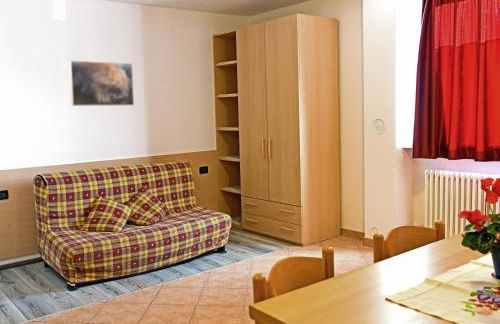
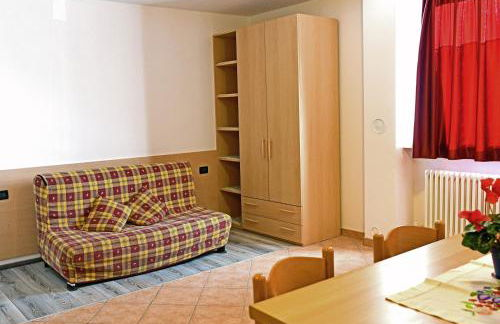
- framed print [68,60,135,107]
